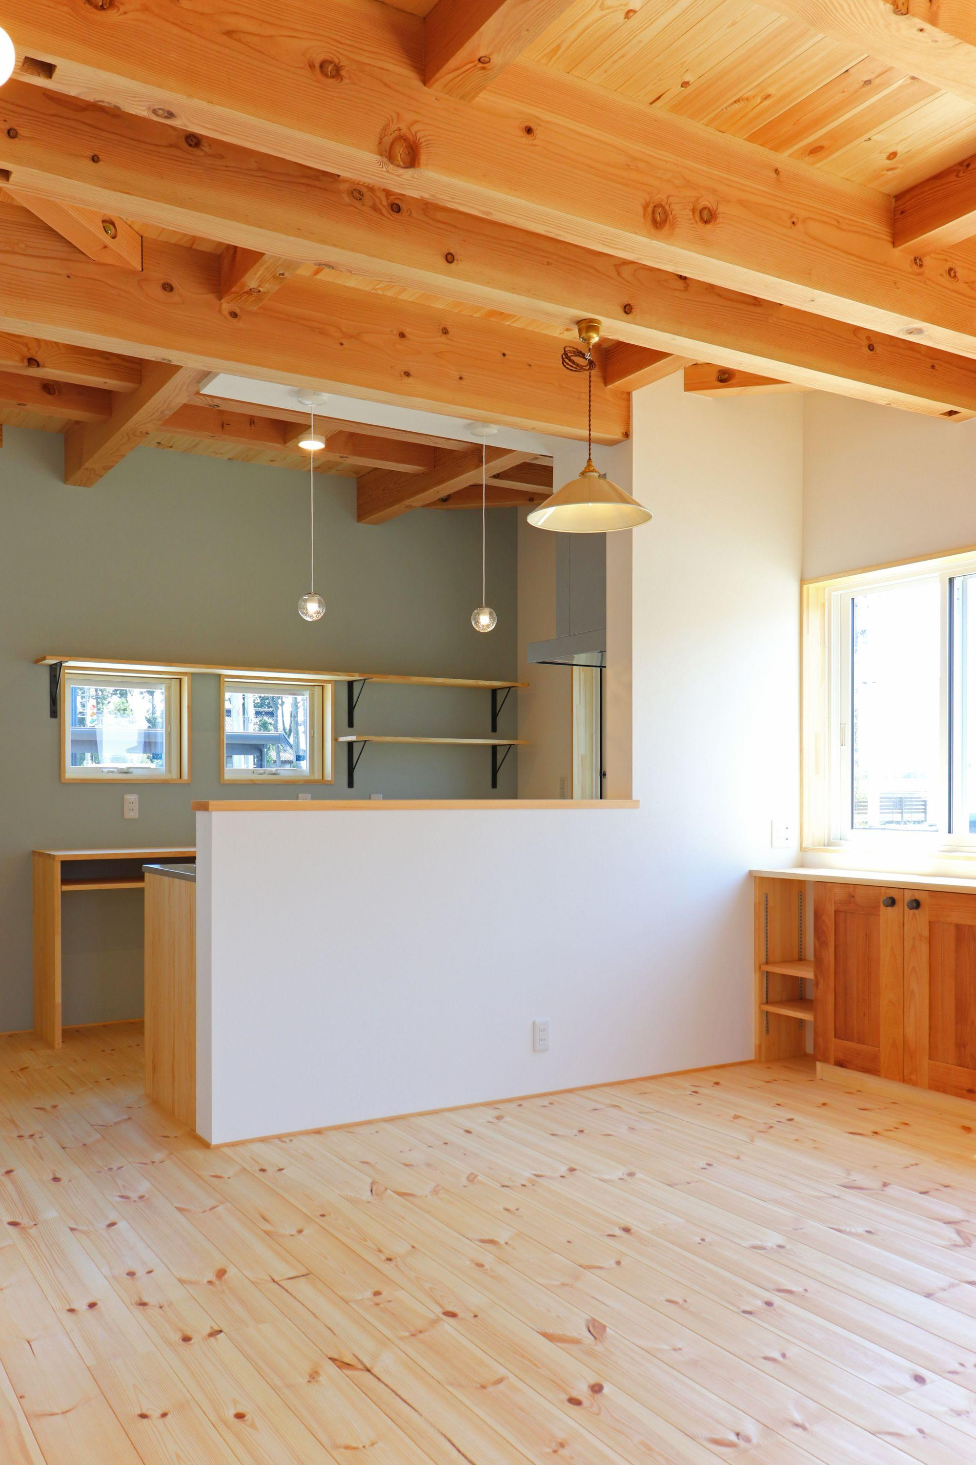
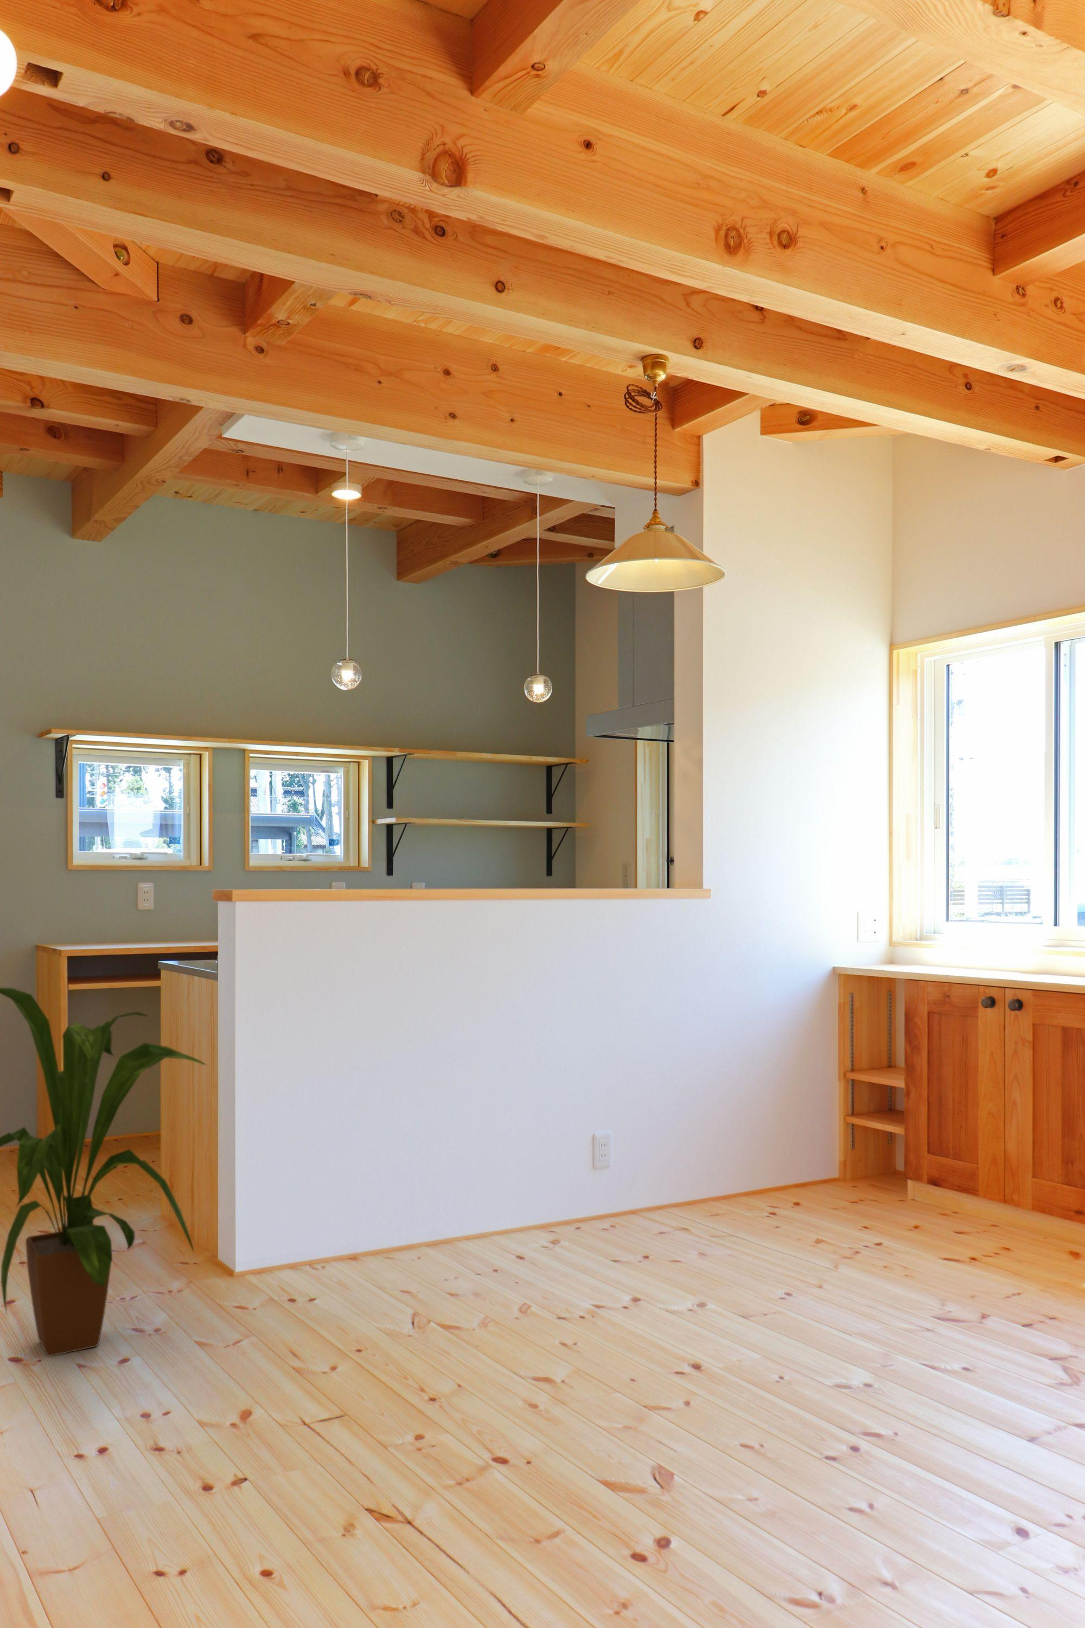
+ house plant [0,986,208,1357]
